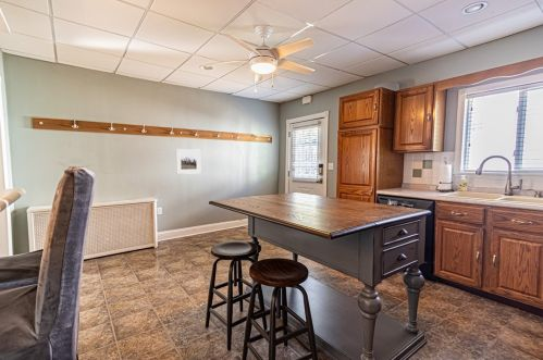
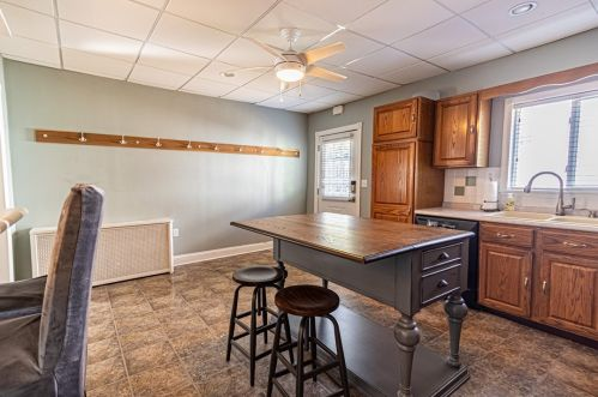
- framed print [175,148,201,175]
